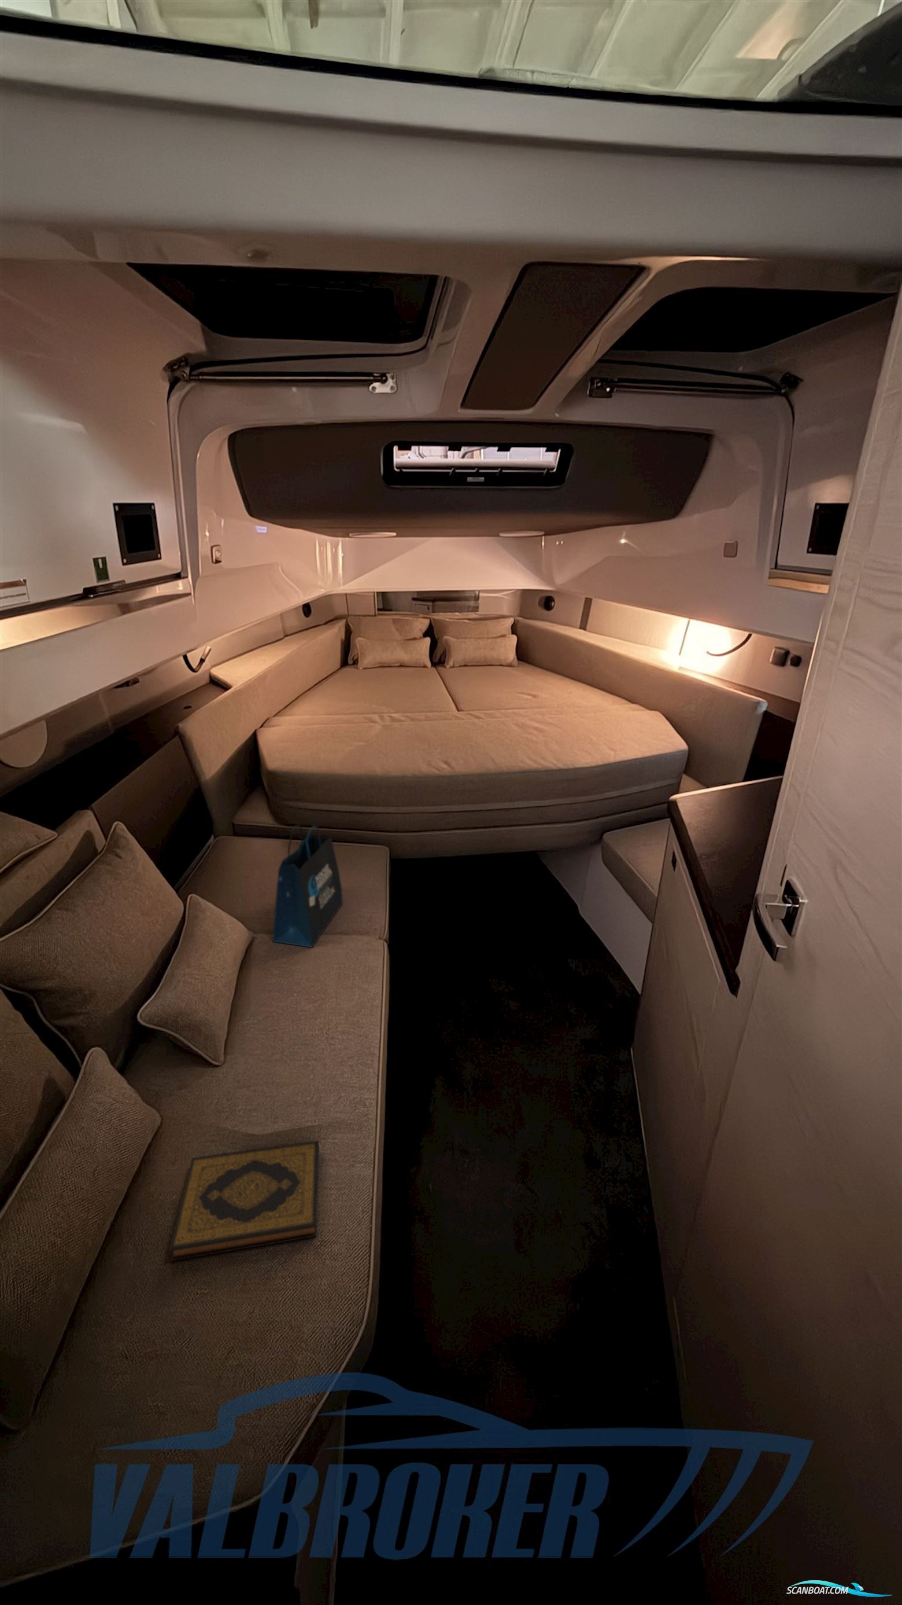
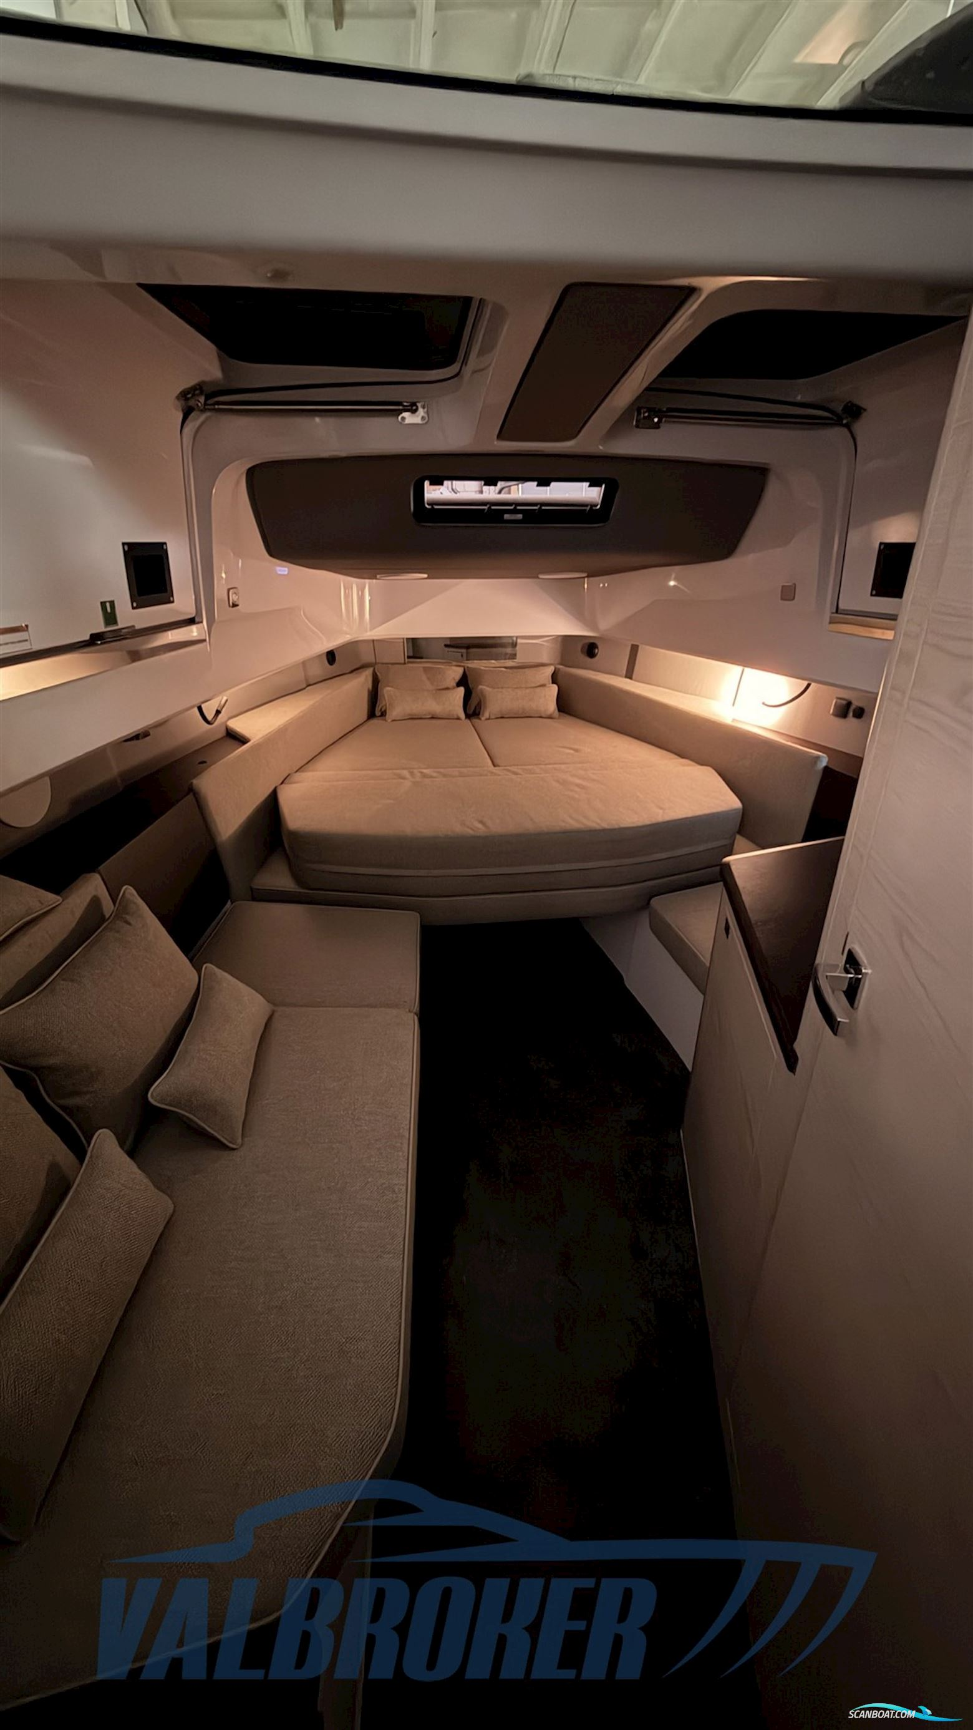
- hardback book [169,1140,319,1262]
- tote bag [272,823,344,948]
